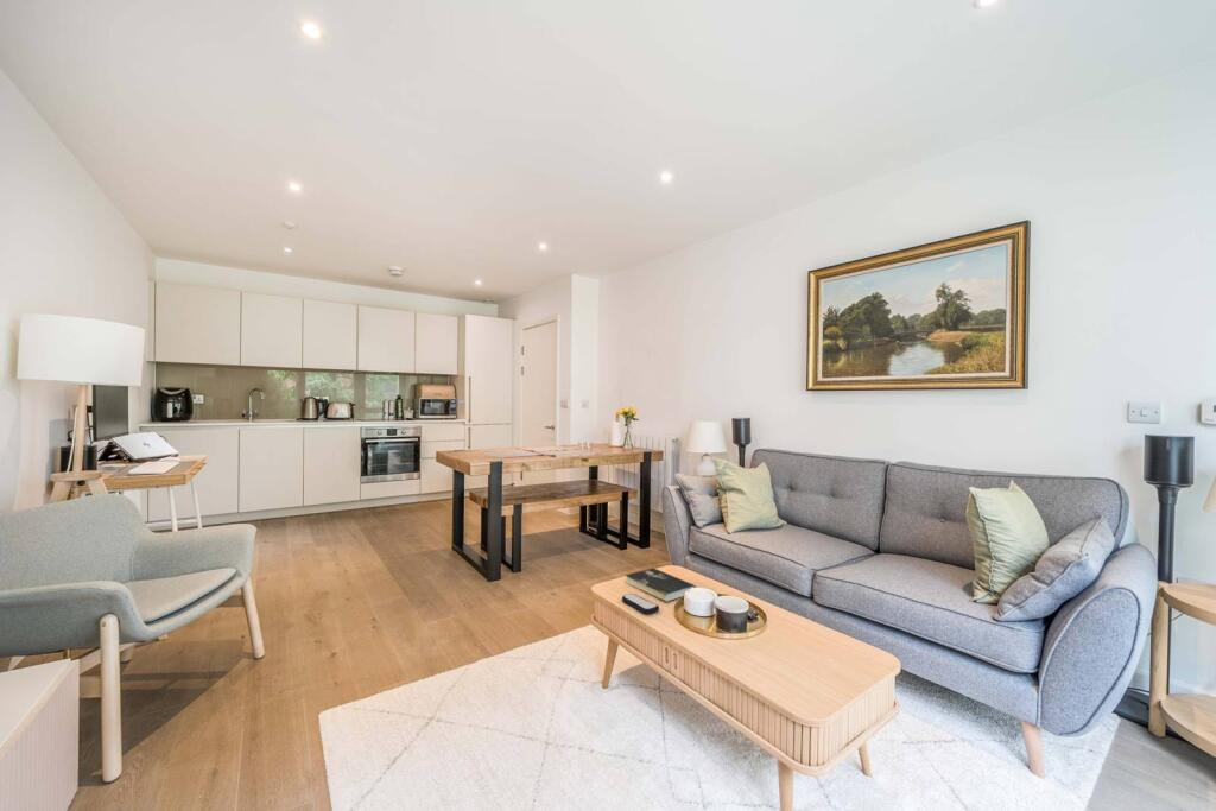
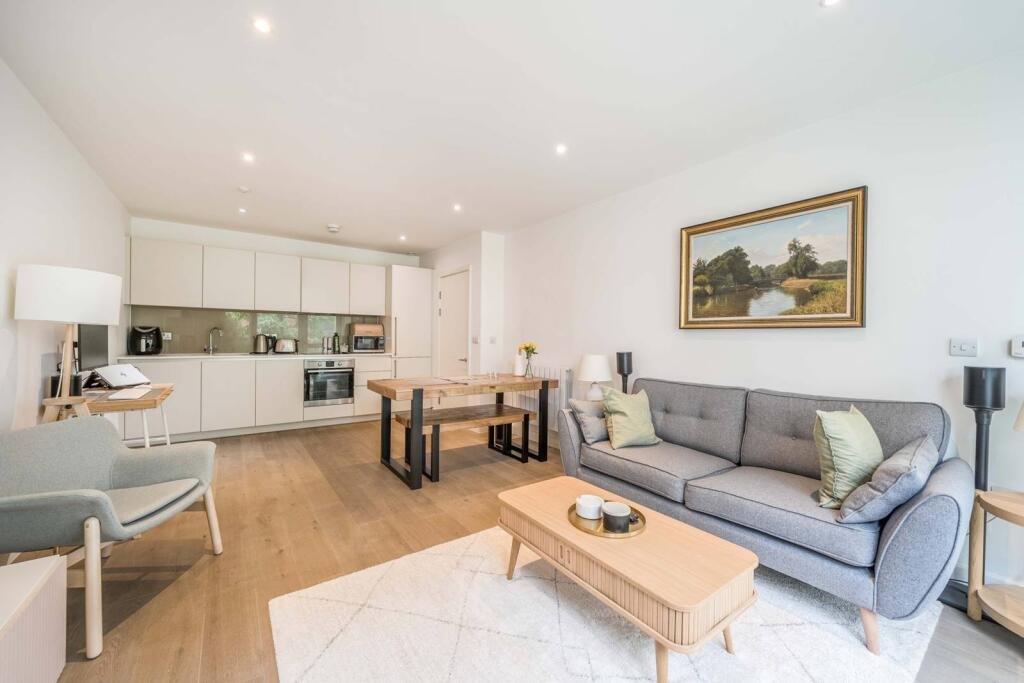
- remote control [621,593,660,615]
- book [625,566,697,603]
